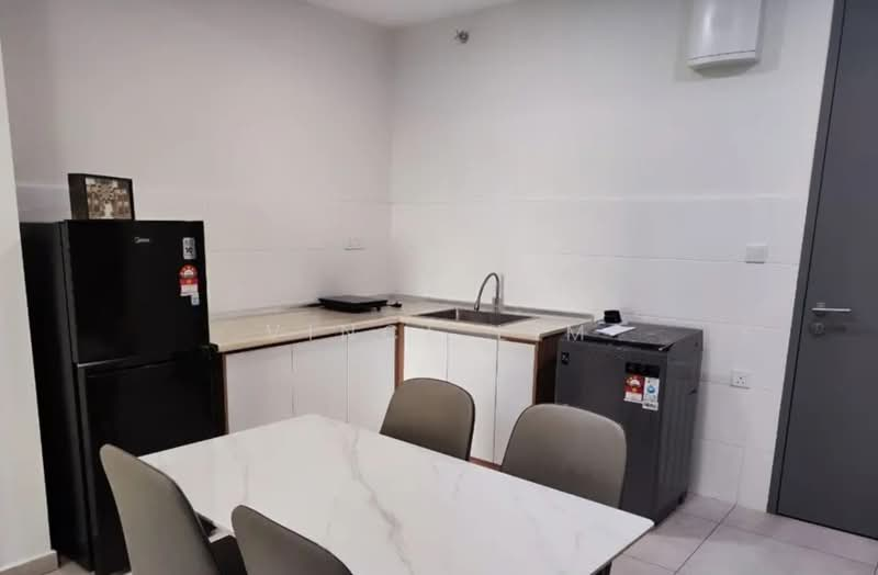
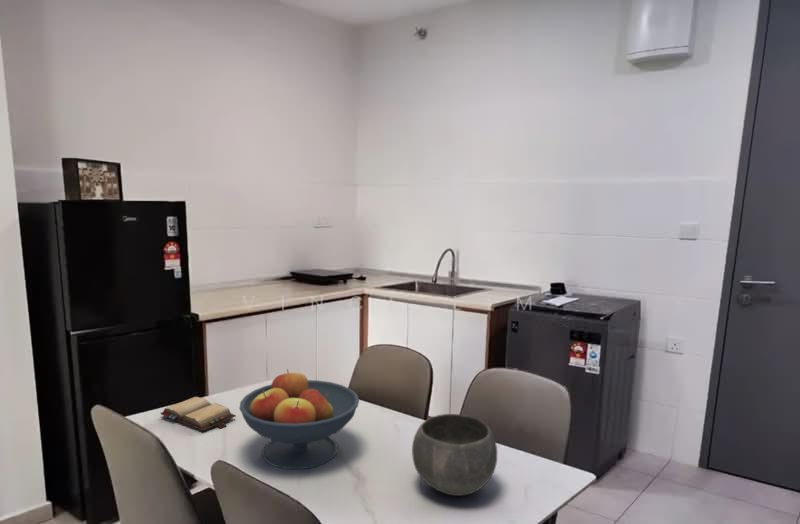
+ hardback book [159,396,237,432]
+ fruit bowl [238,368,360,470]
+ bowl [411,413,498,497]
